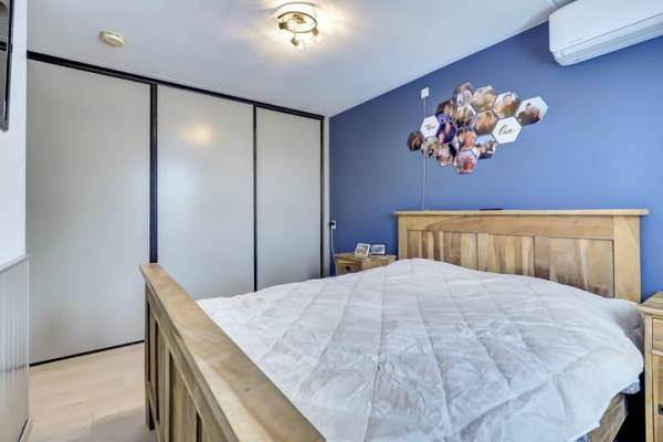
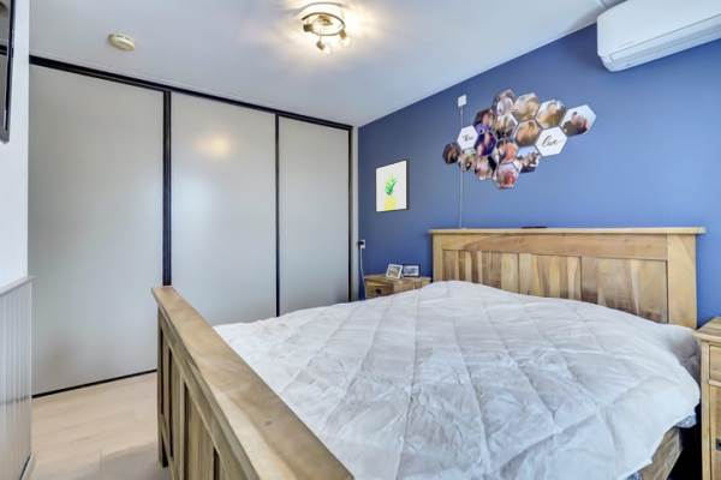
+ wall art [374,157,411,215]
